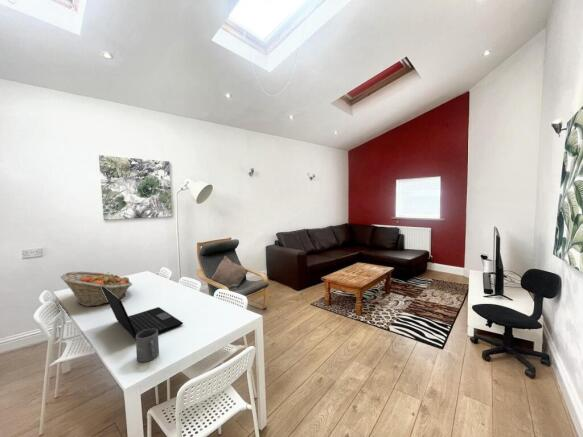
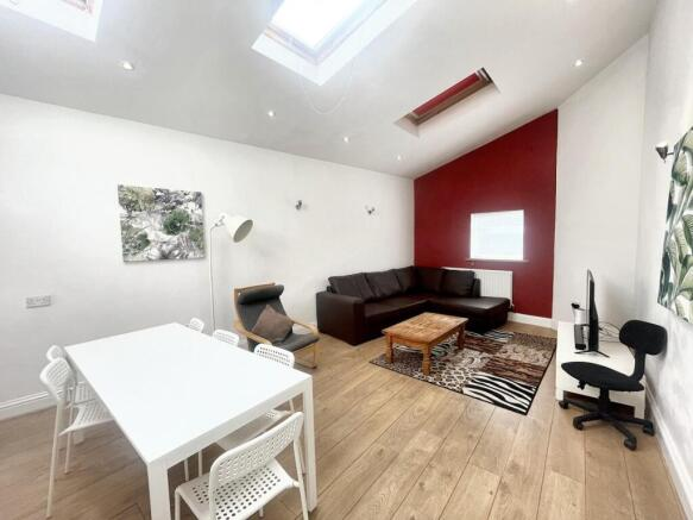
- mug [135,329,160,363]
- fruit basket [60,271,133,307]
- laptop [102,286,184,340]
